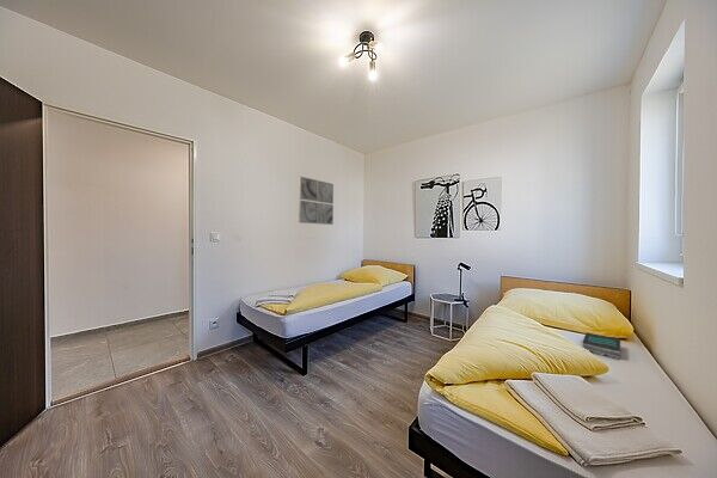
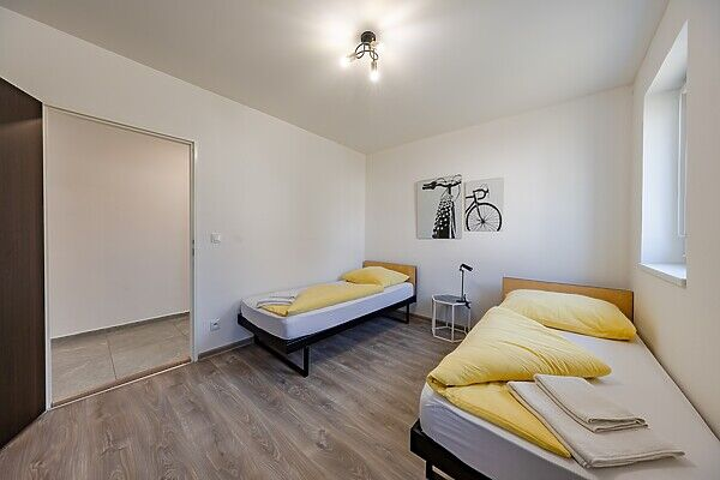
- book [581,332,621,360]
- wall art [298,176,335,226]
